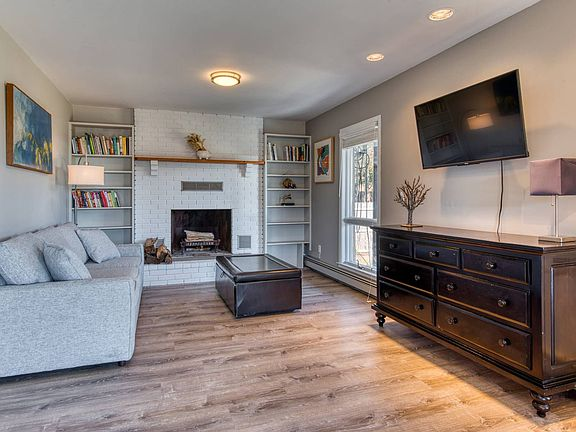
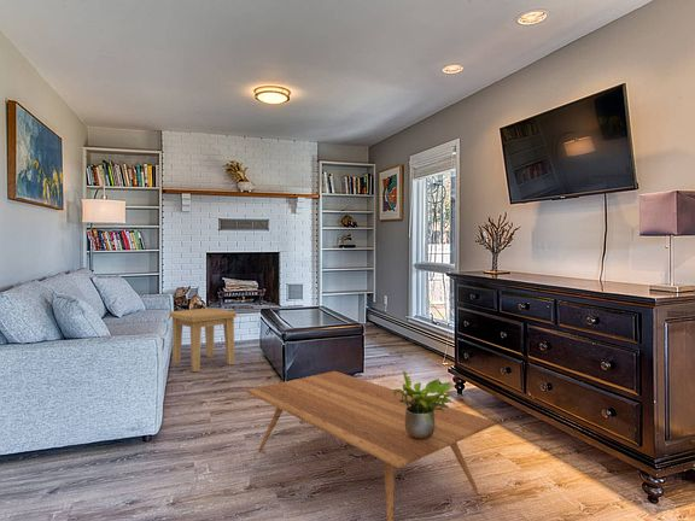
+ coffee table [246,370,497,521]
+ side table [169,306,238,373]
+ potted plant [392,370,456,439]
